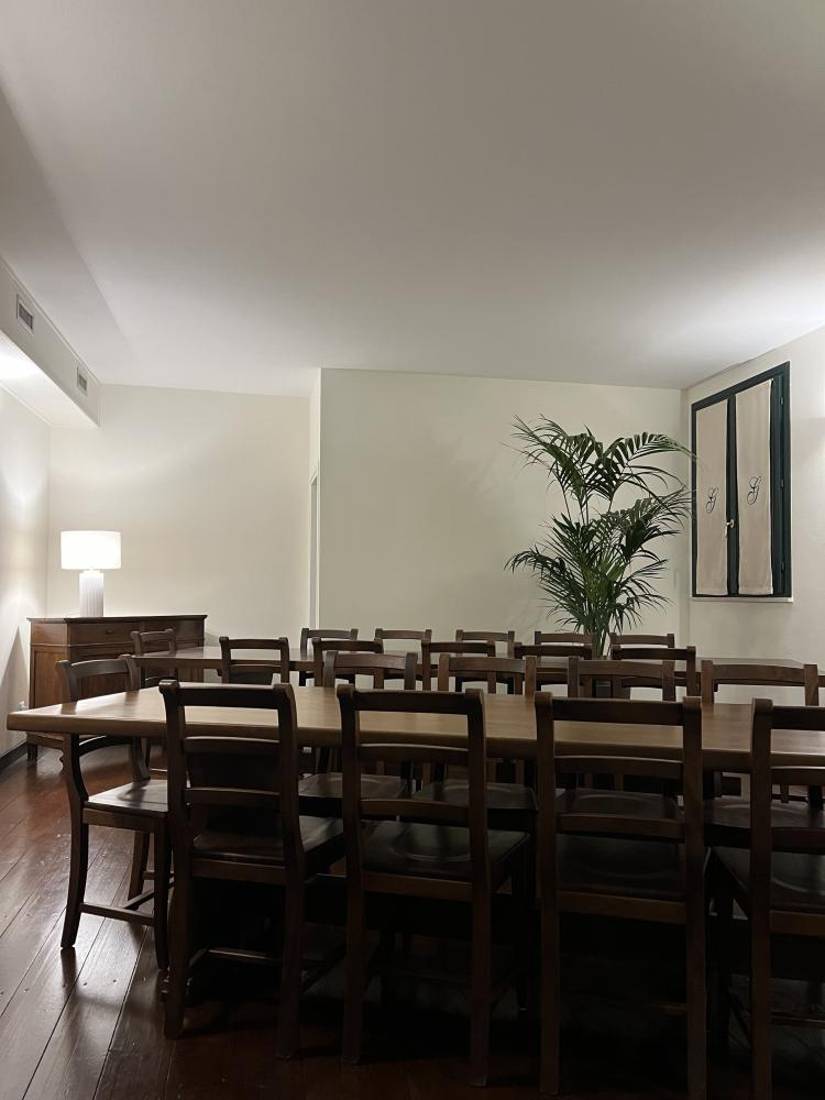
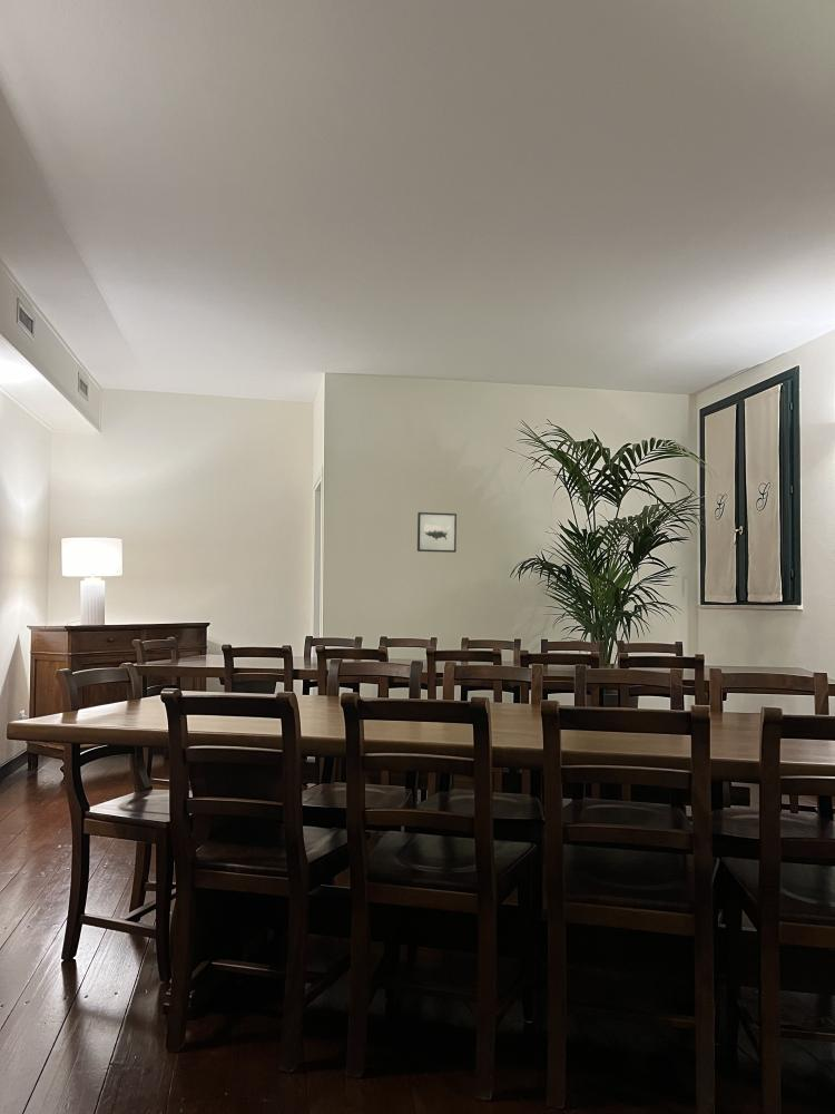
+ wall art [416,511,458,554]
